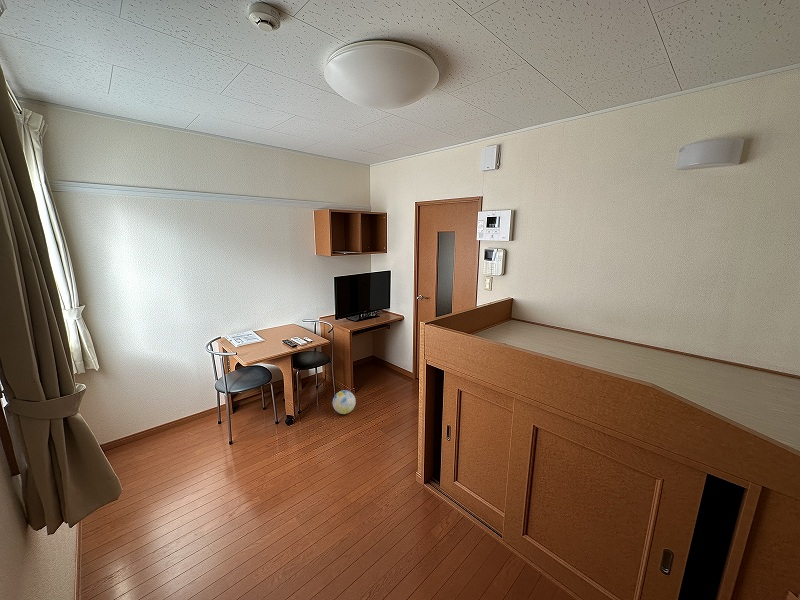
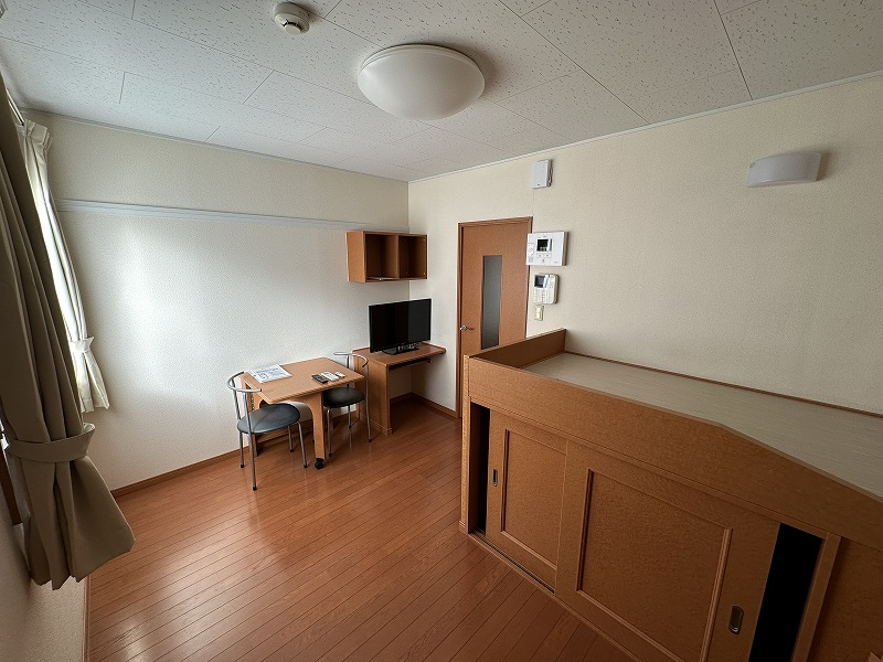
- ball [332,389,357,415]
